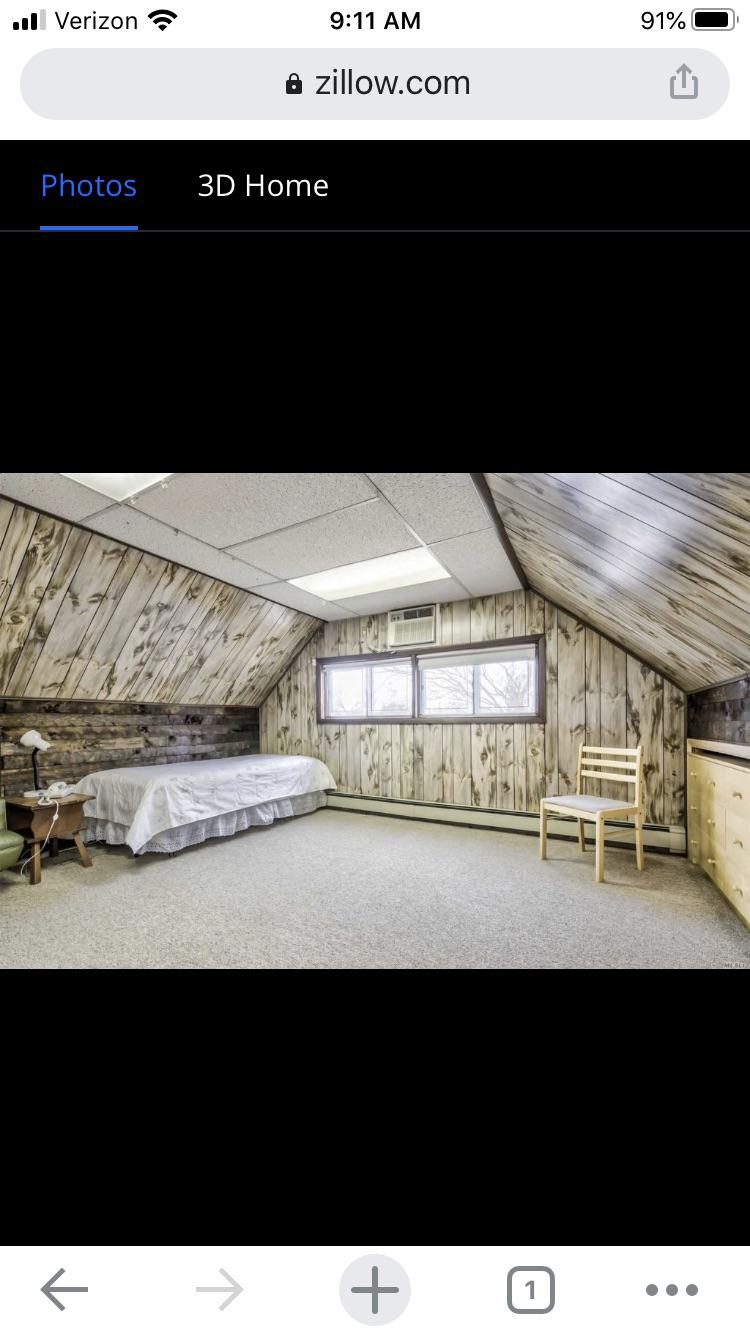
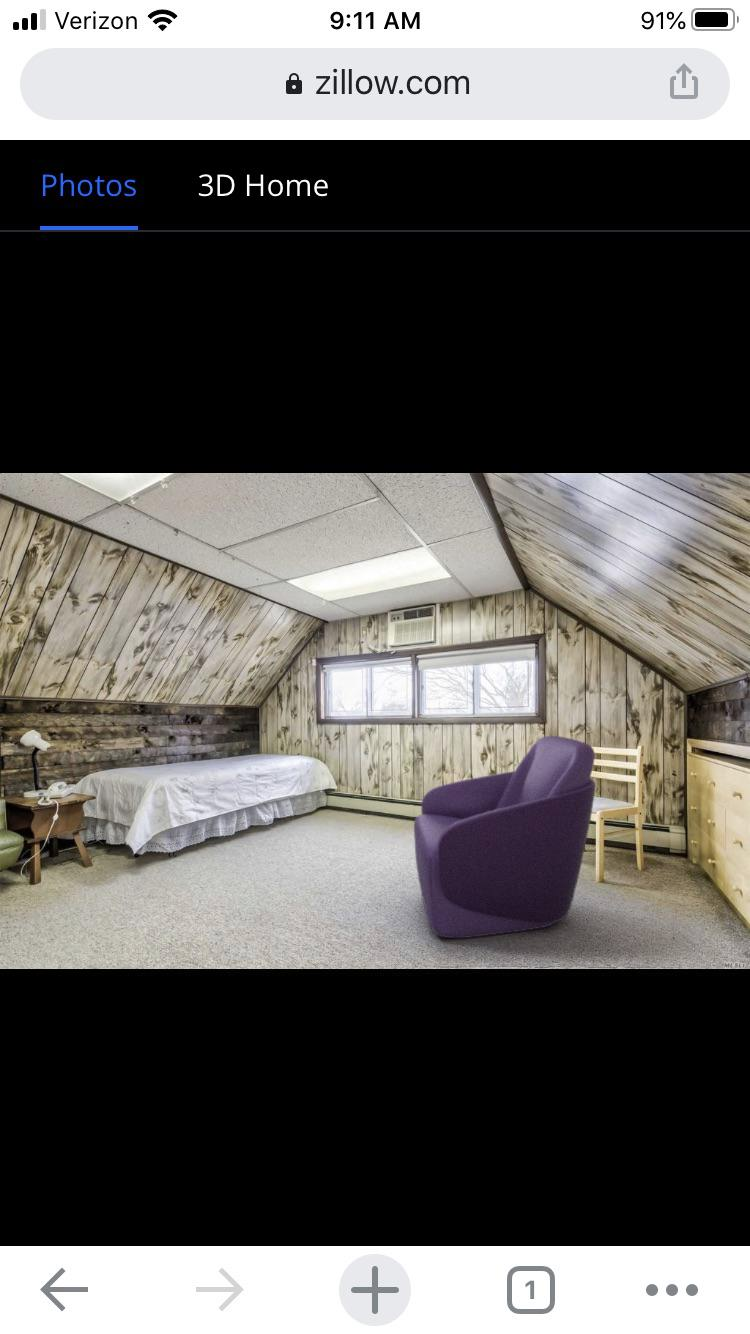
+ armchair [413,735,597,939]
